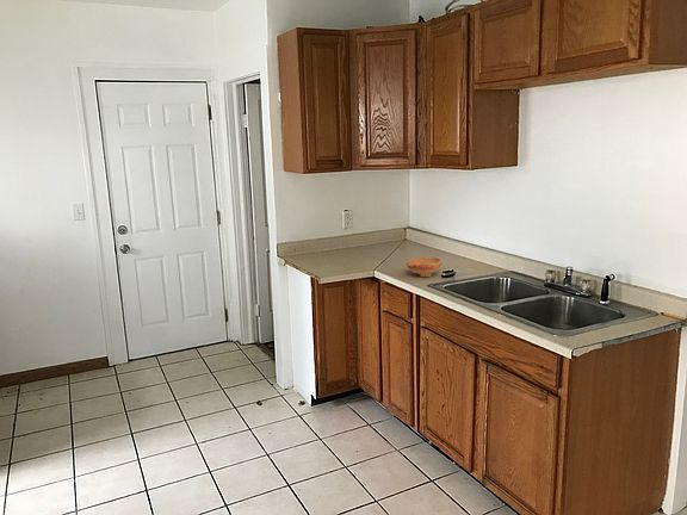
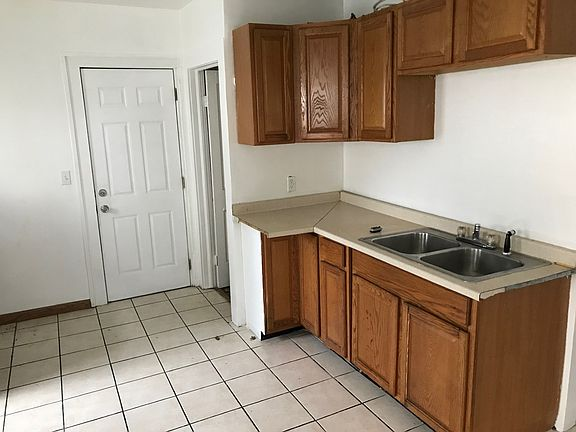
- bowl [406,256,442,278]
